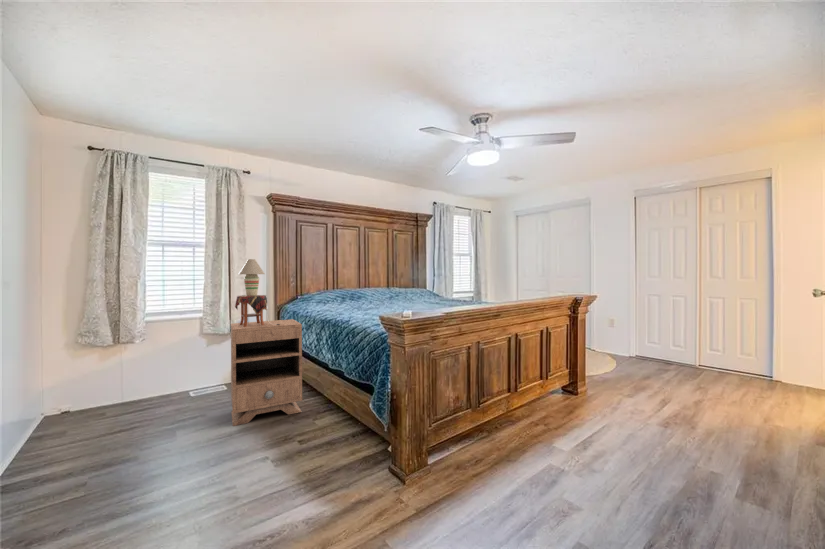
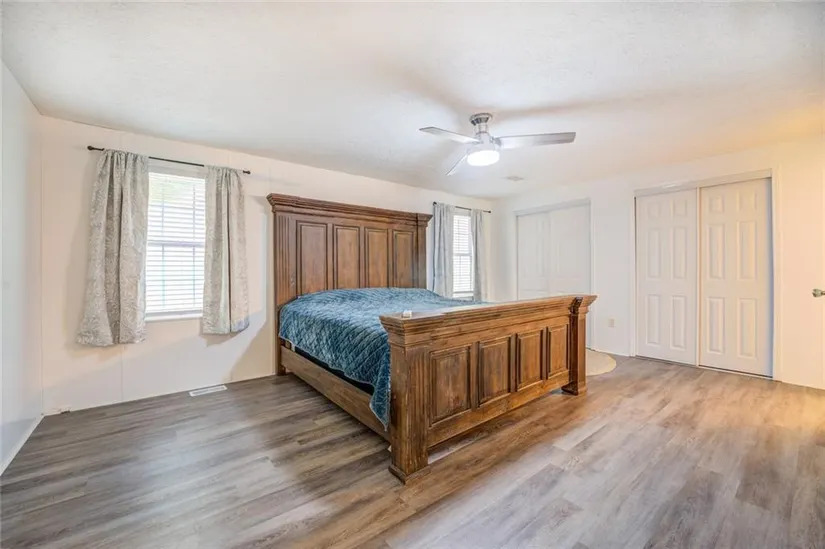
- nightstand [230,318,303,427]
- table lamp [234,258,280,327]
